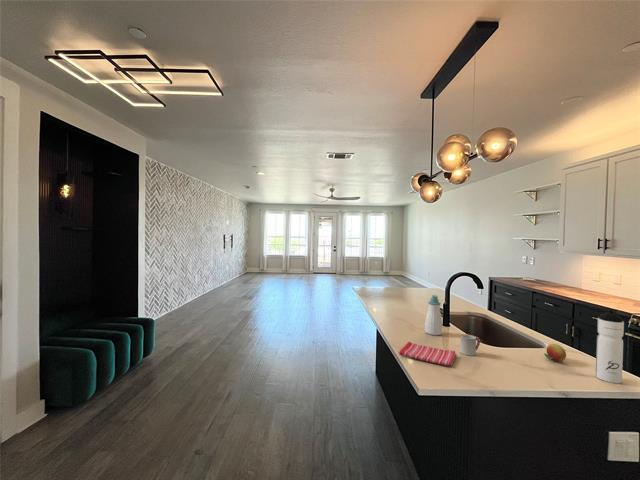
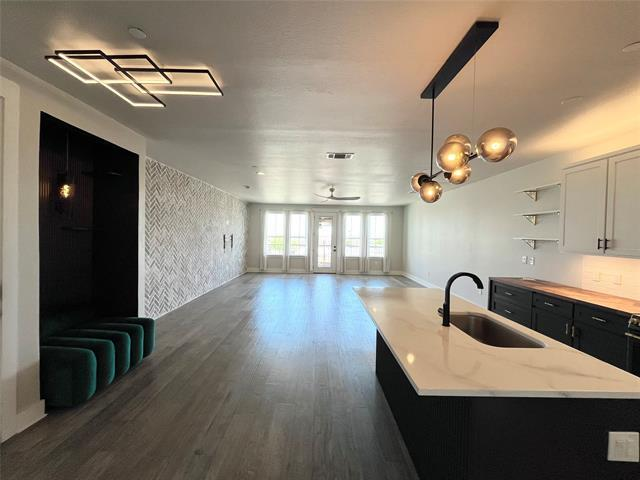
- soap bottle [424,294,443,336]
- dish towel [398,341,458,367]
- fruit [543,343,567,363]
- water bottle [595,309,625,384]
- cup [459,333,481,357]
